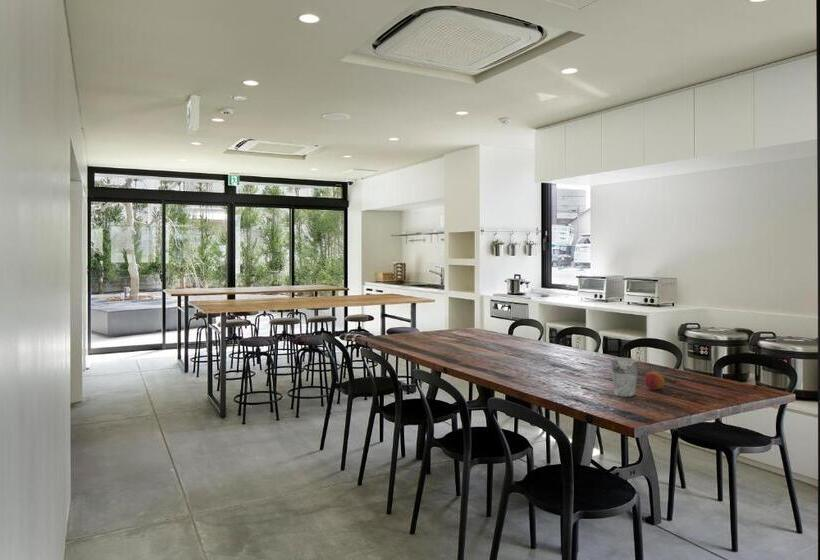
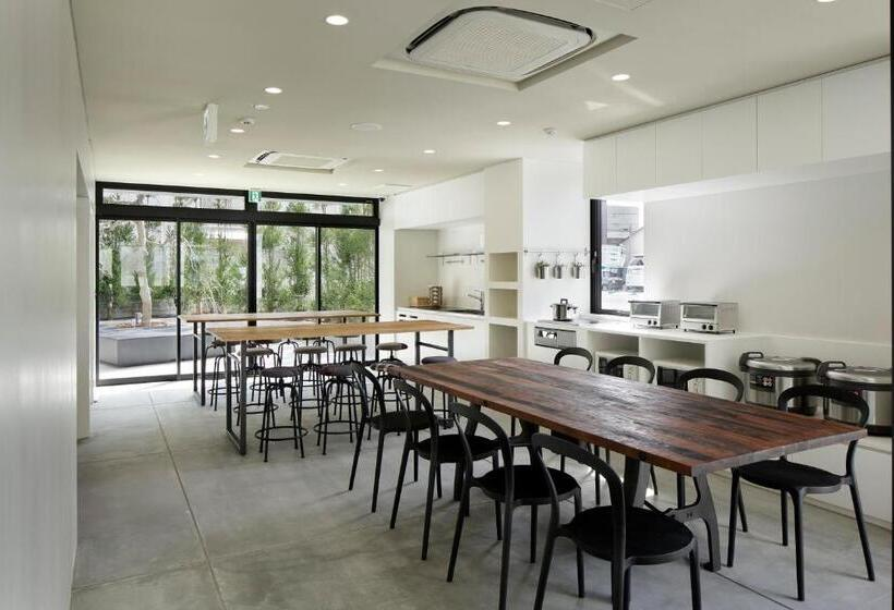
- cup [610,357,640,398]
- fruit [643,371,666,390]
